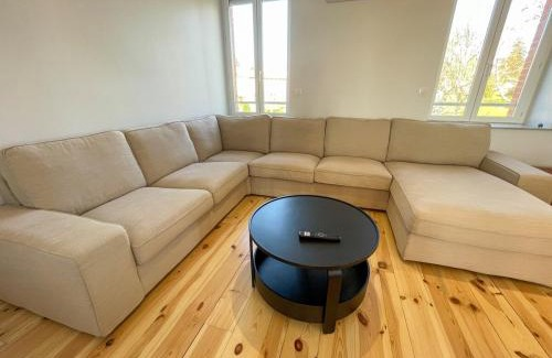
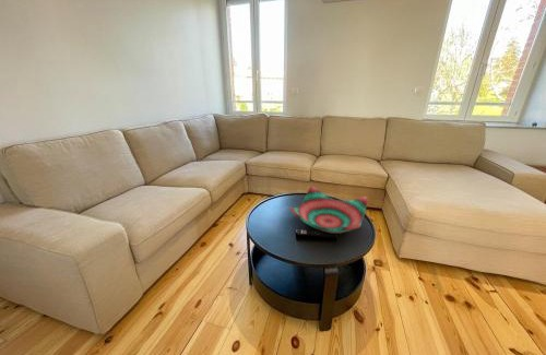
+ decorative bowl [288,185,369,235]
